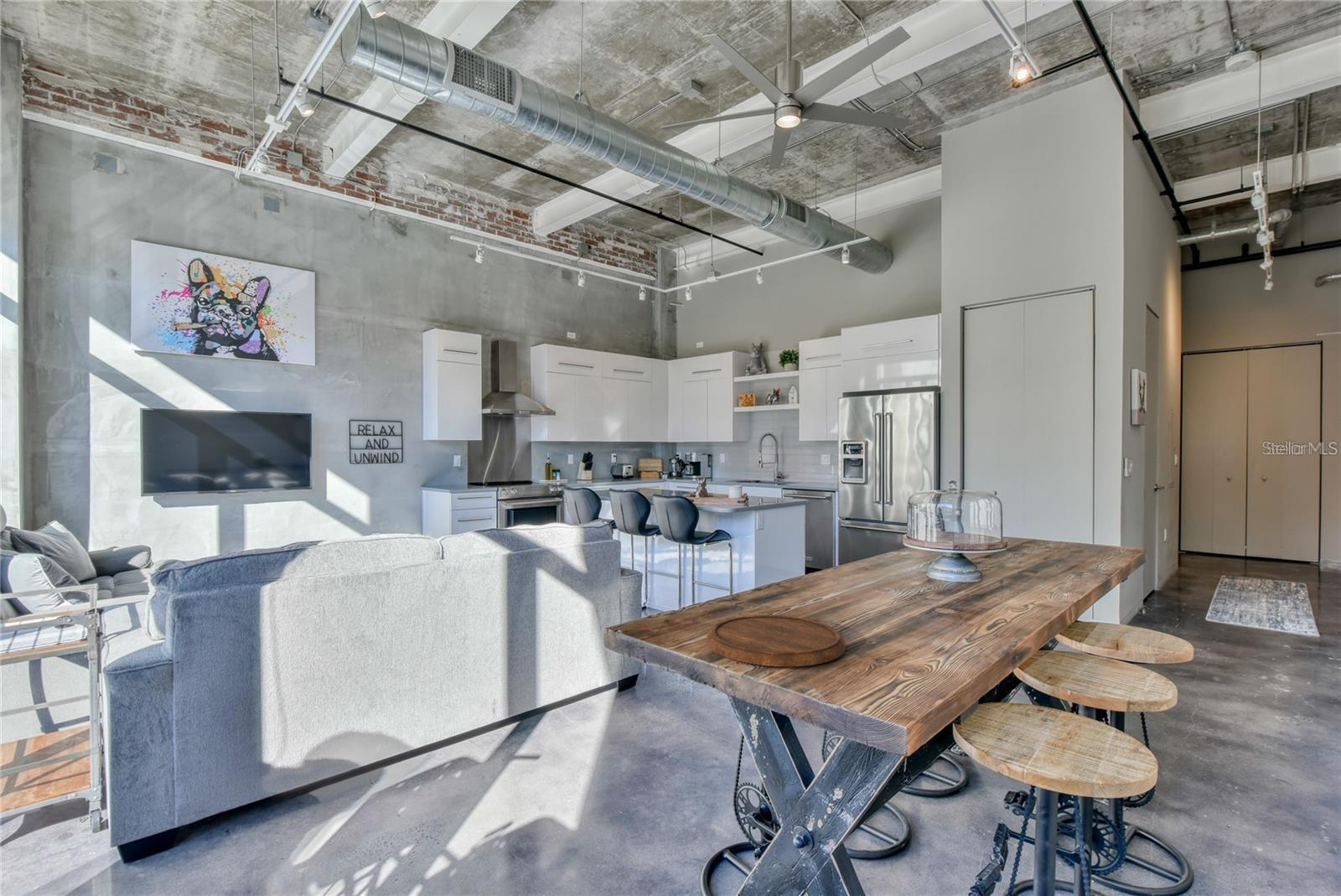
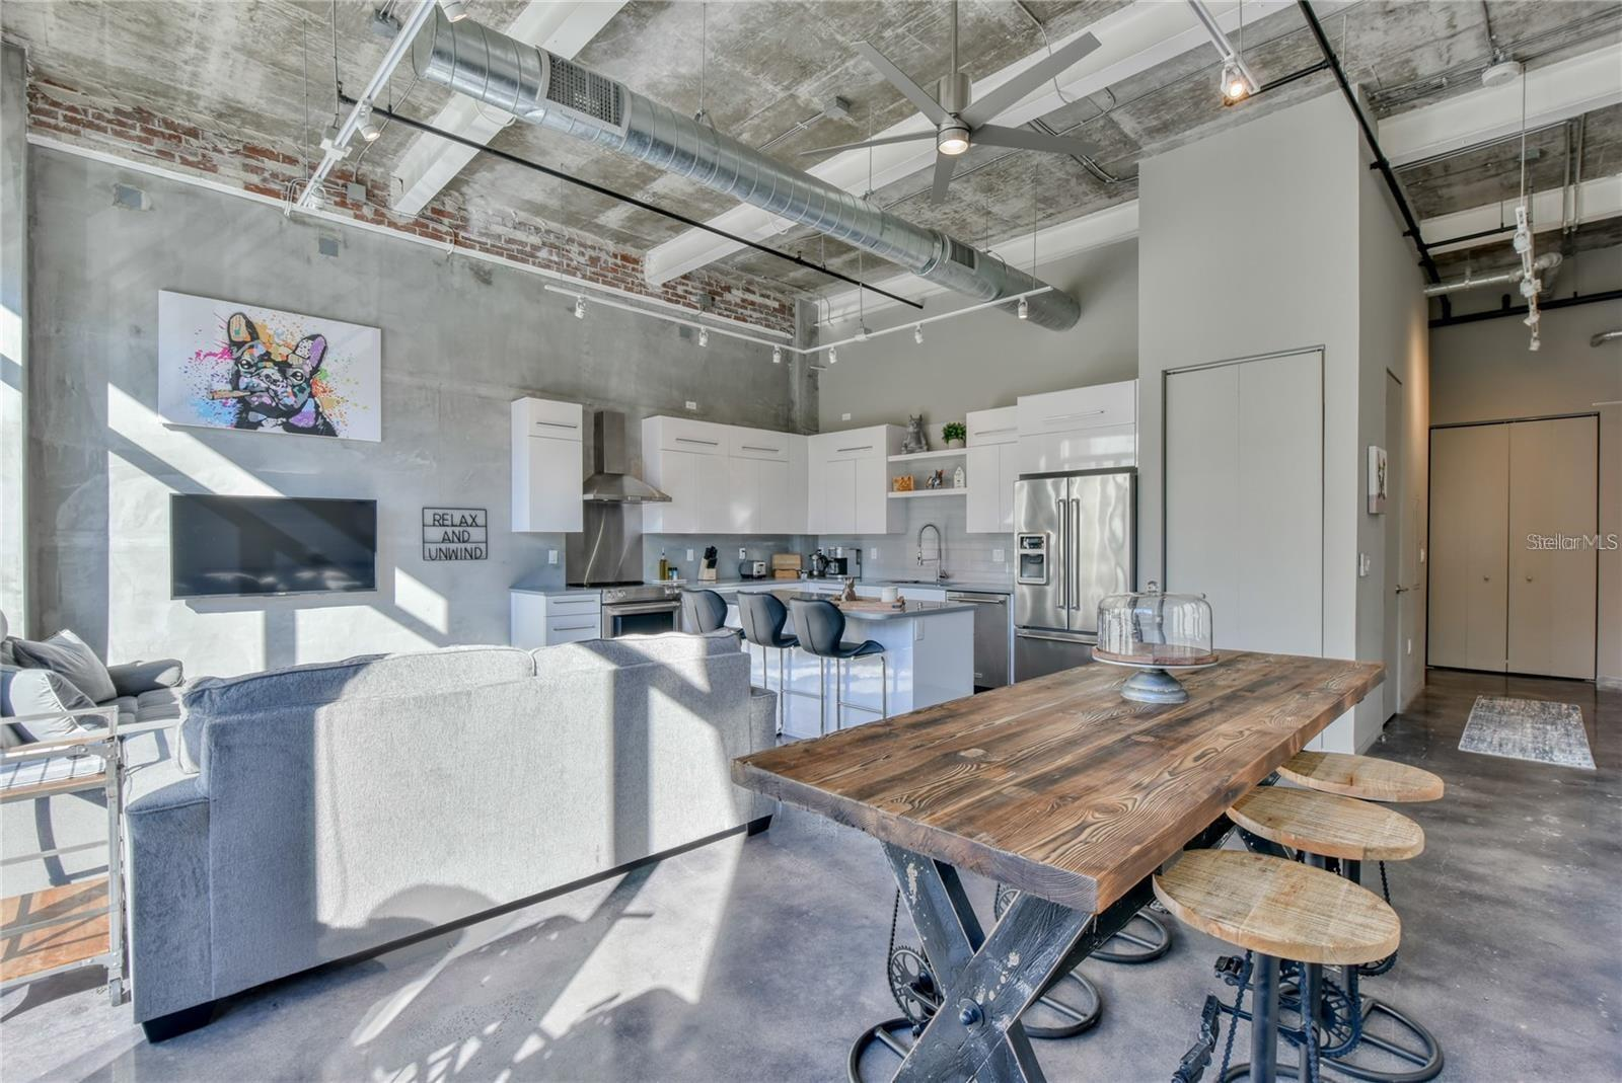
- cutting board [706,614,847,667]
